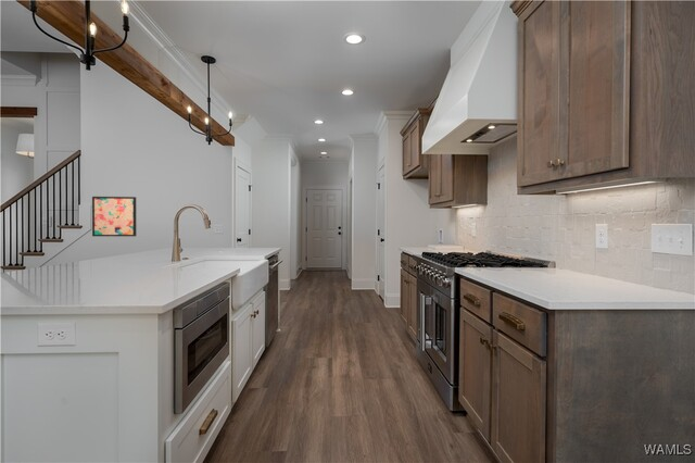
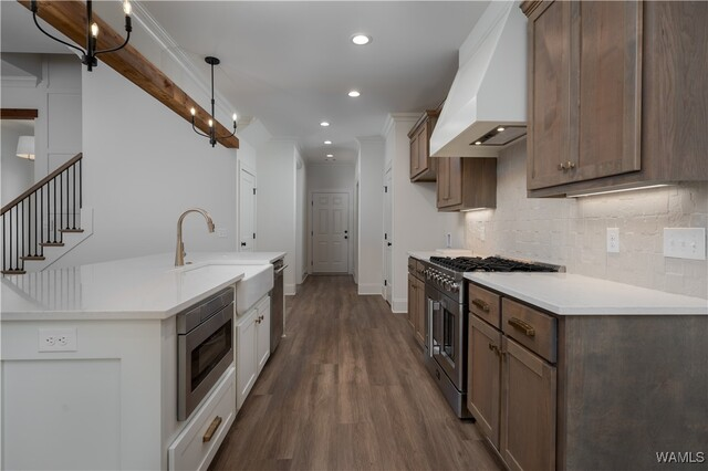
- wall art [91,196,137,237]
